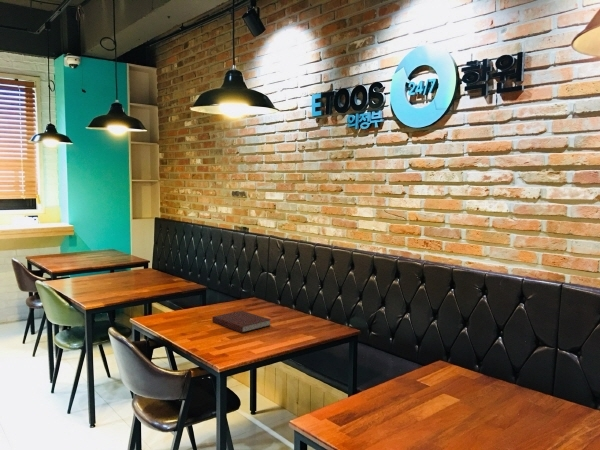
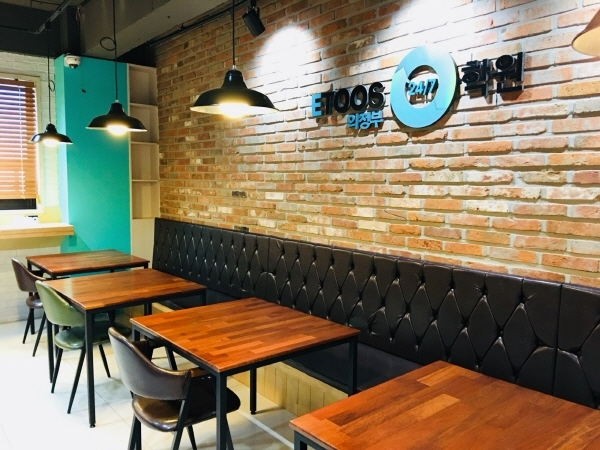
- notebook [211,310,272,334]
